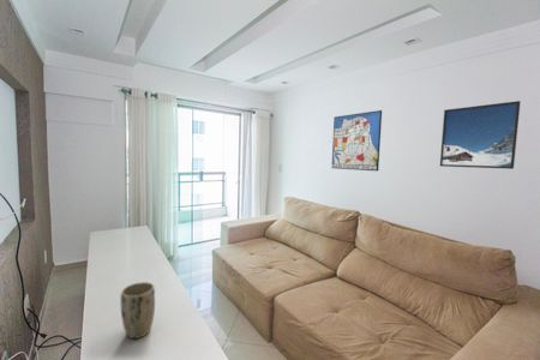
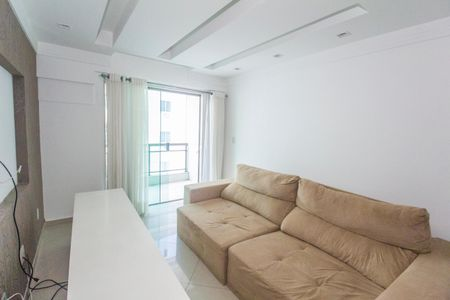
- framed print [439,100,522,170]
- plant pot [120,281,156,340]
- wall art [331,109,383,172]
